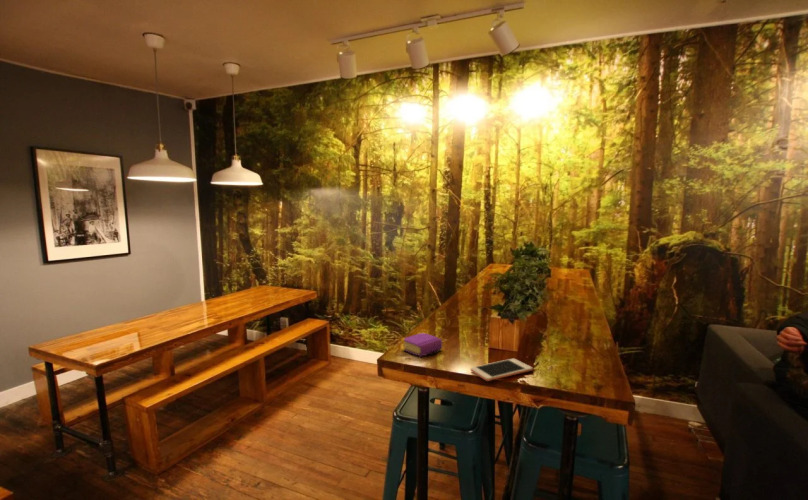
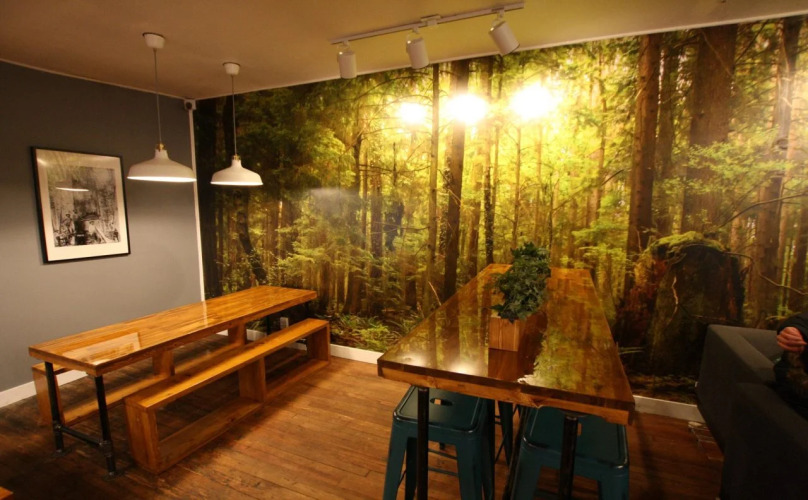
- cell phone [470,358,534,382]
- book [400,331,443,358]
